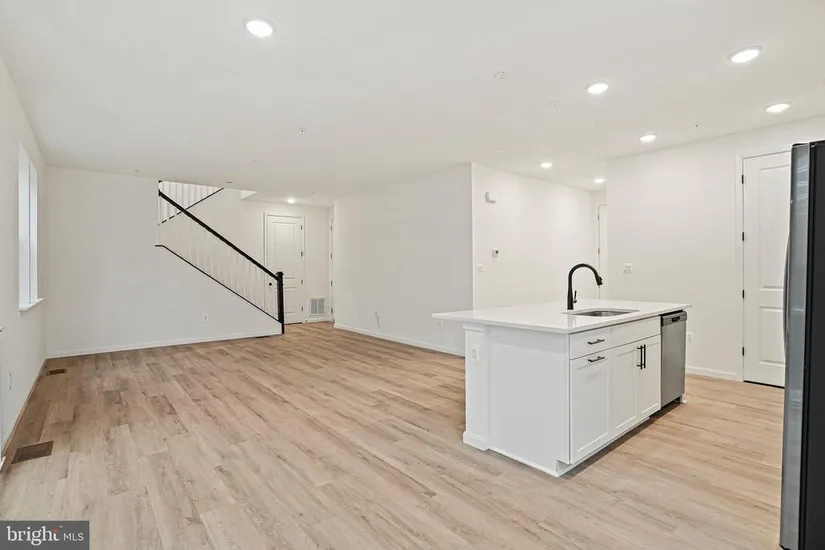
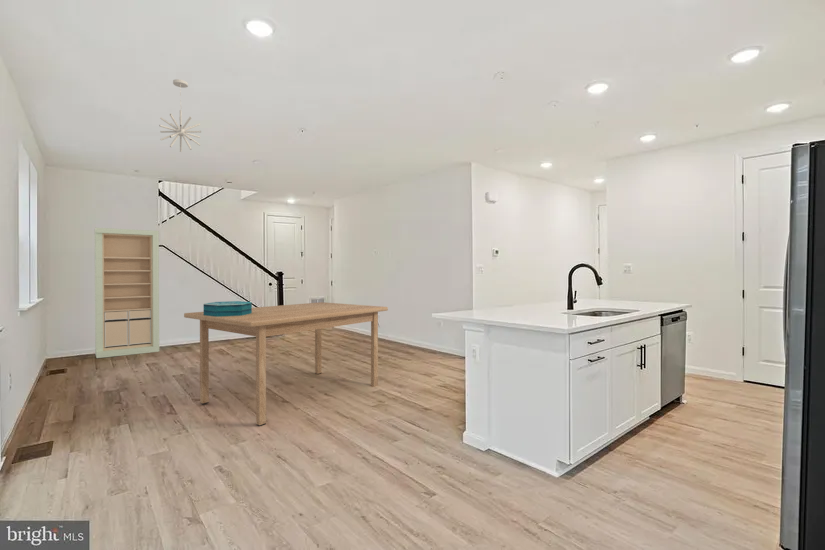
+ decorative box [203,300,253,317]
+ pendant light [158,78,202,153]
+ storage cabinet [93,227,160,359]
+ table [183,301,389,427]
